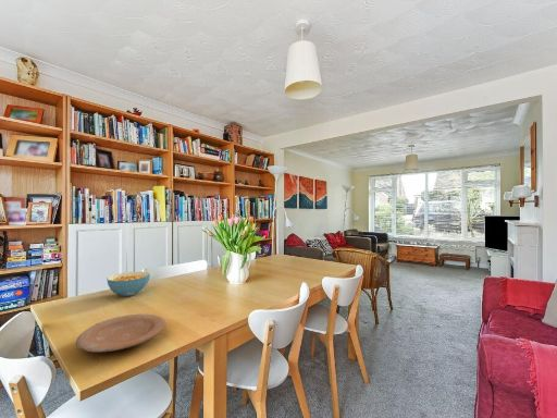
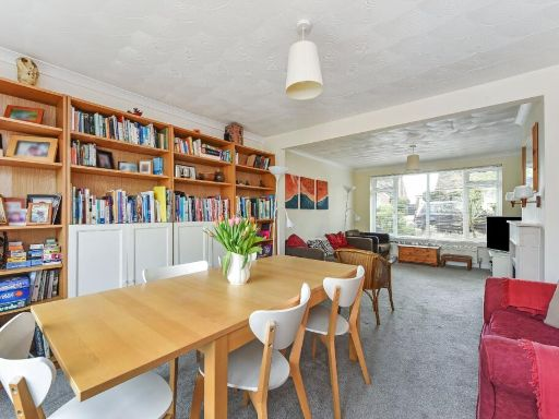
- cereal bowl [106,271,151,297]
- plate [75,312,168,353]
